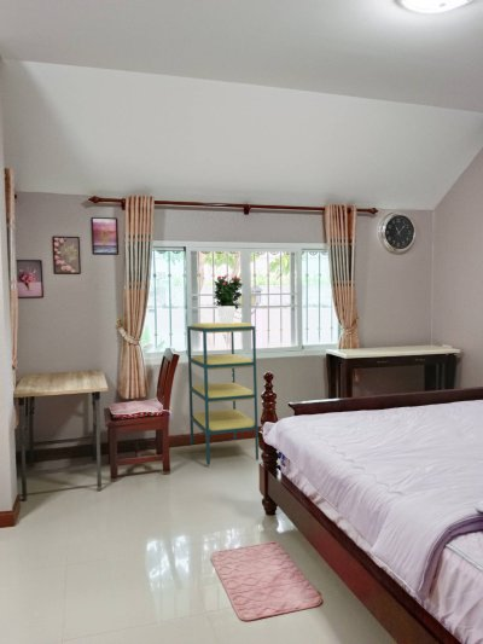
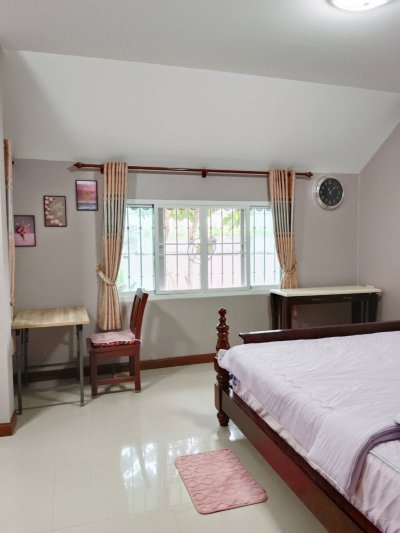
- shelving unit [186,321,260,466]
- potted flower [213,274,244,323]
